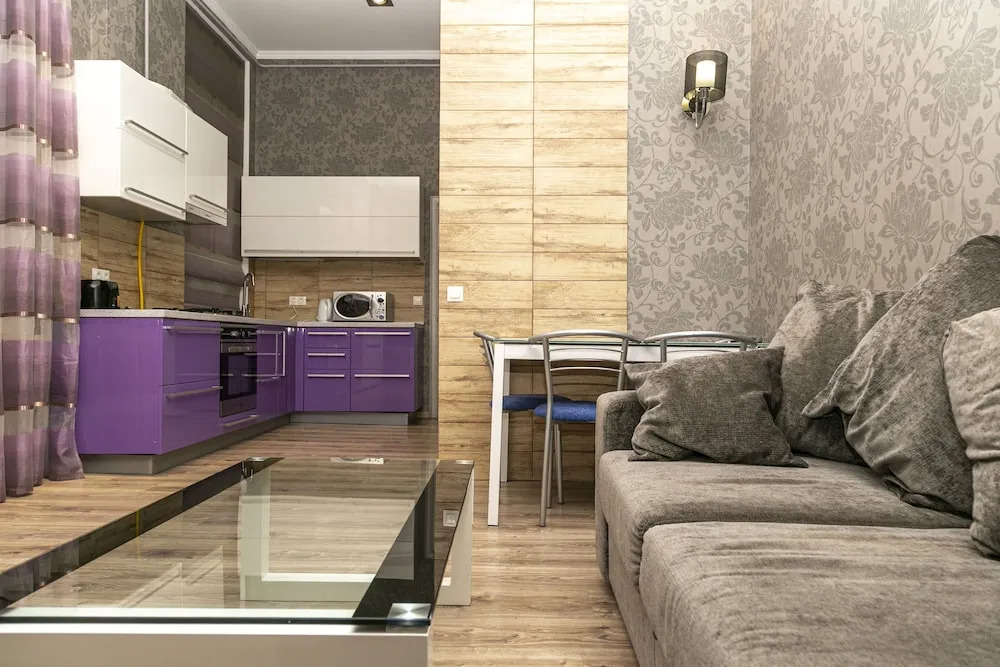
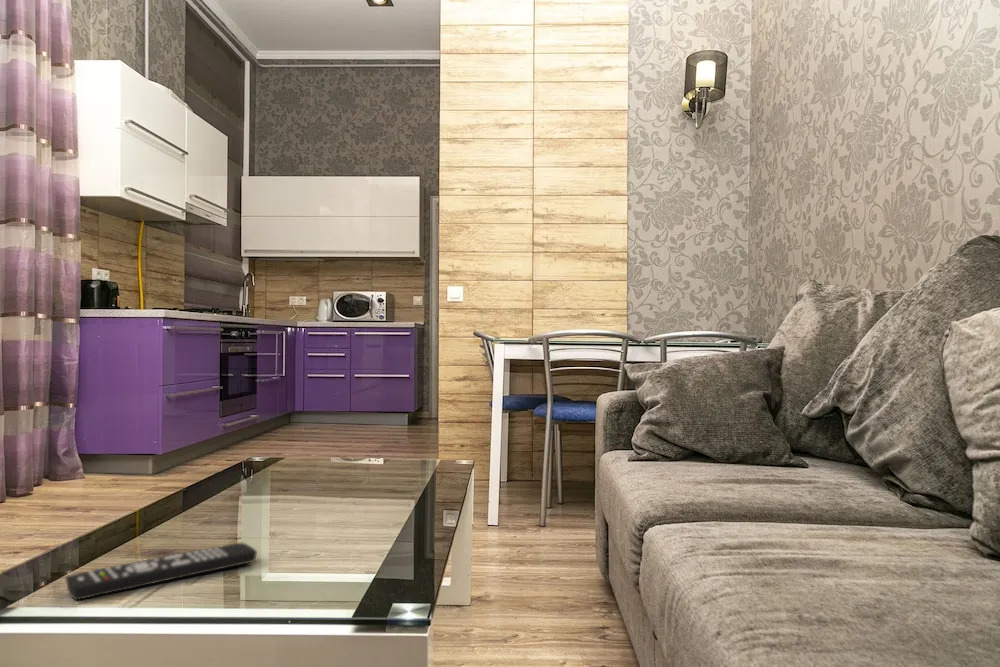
+ remote control [65,542,258,601]
